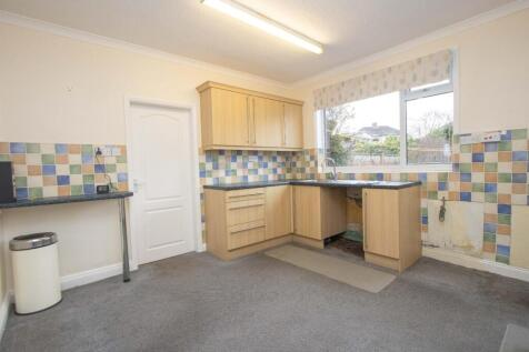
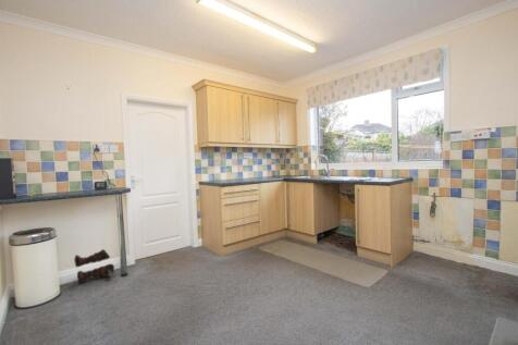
+ boots [73,248,115,284]
